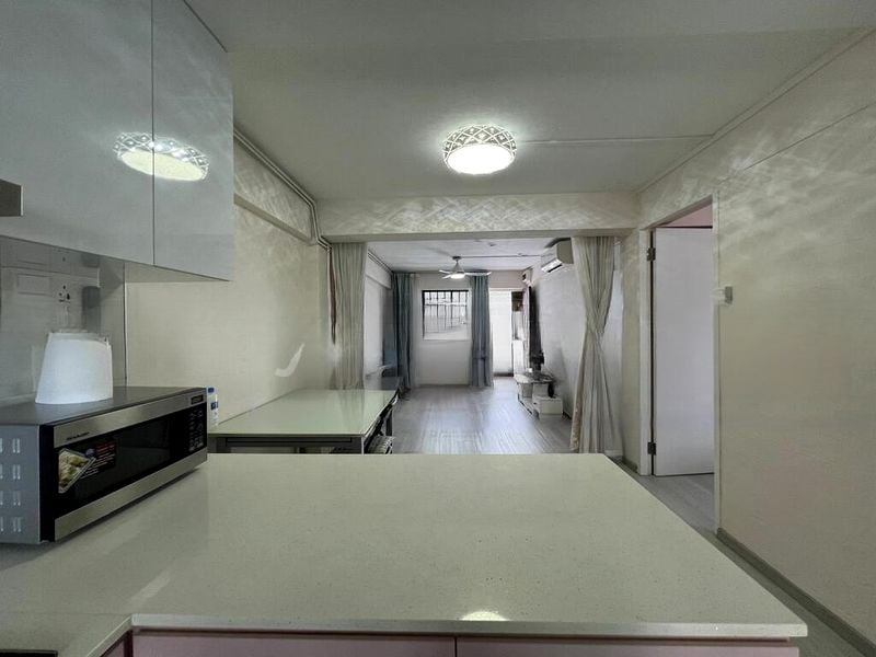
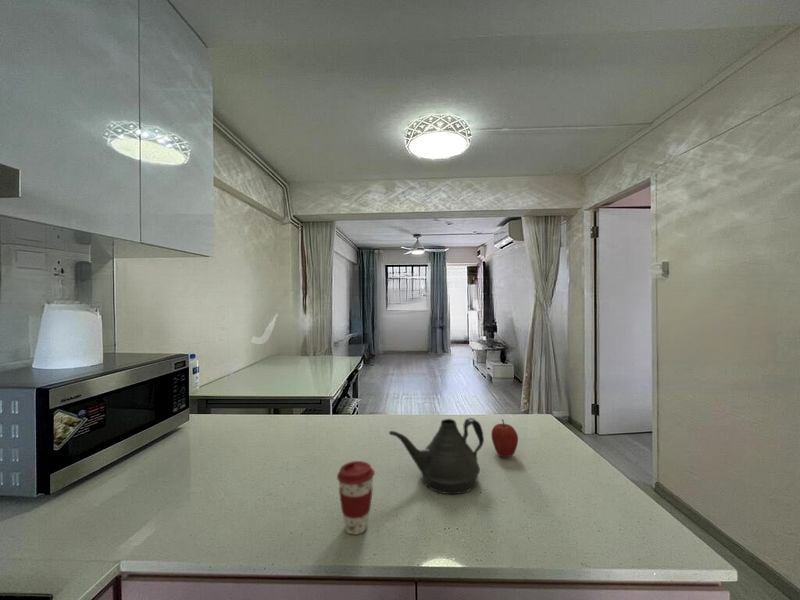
+ teapot [388,417,485,495]
+ fruit [490,418,519,458]
+ coffee cup [336,460,376,535]
